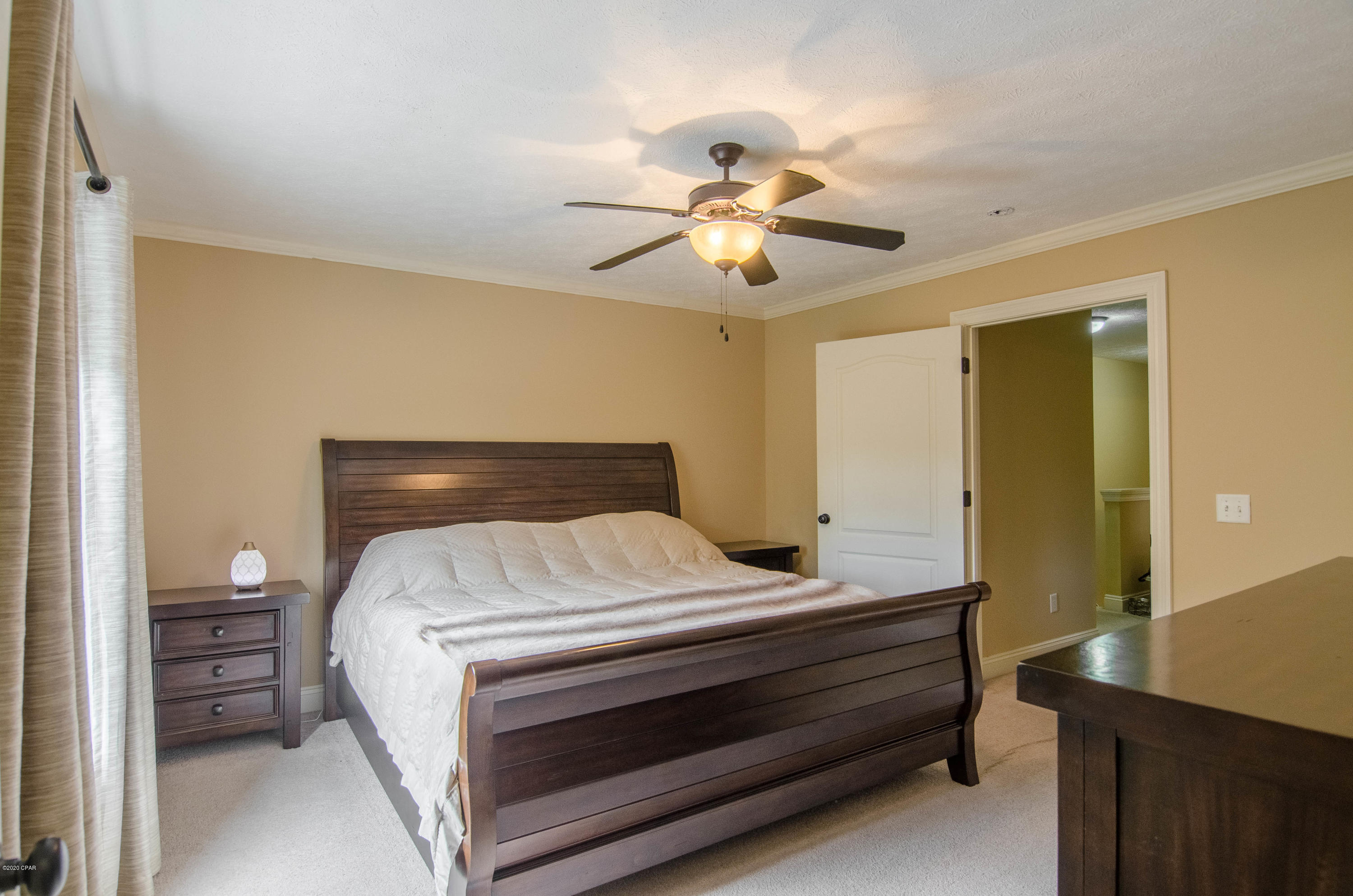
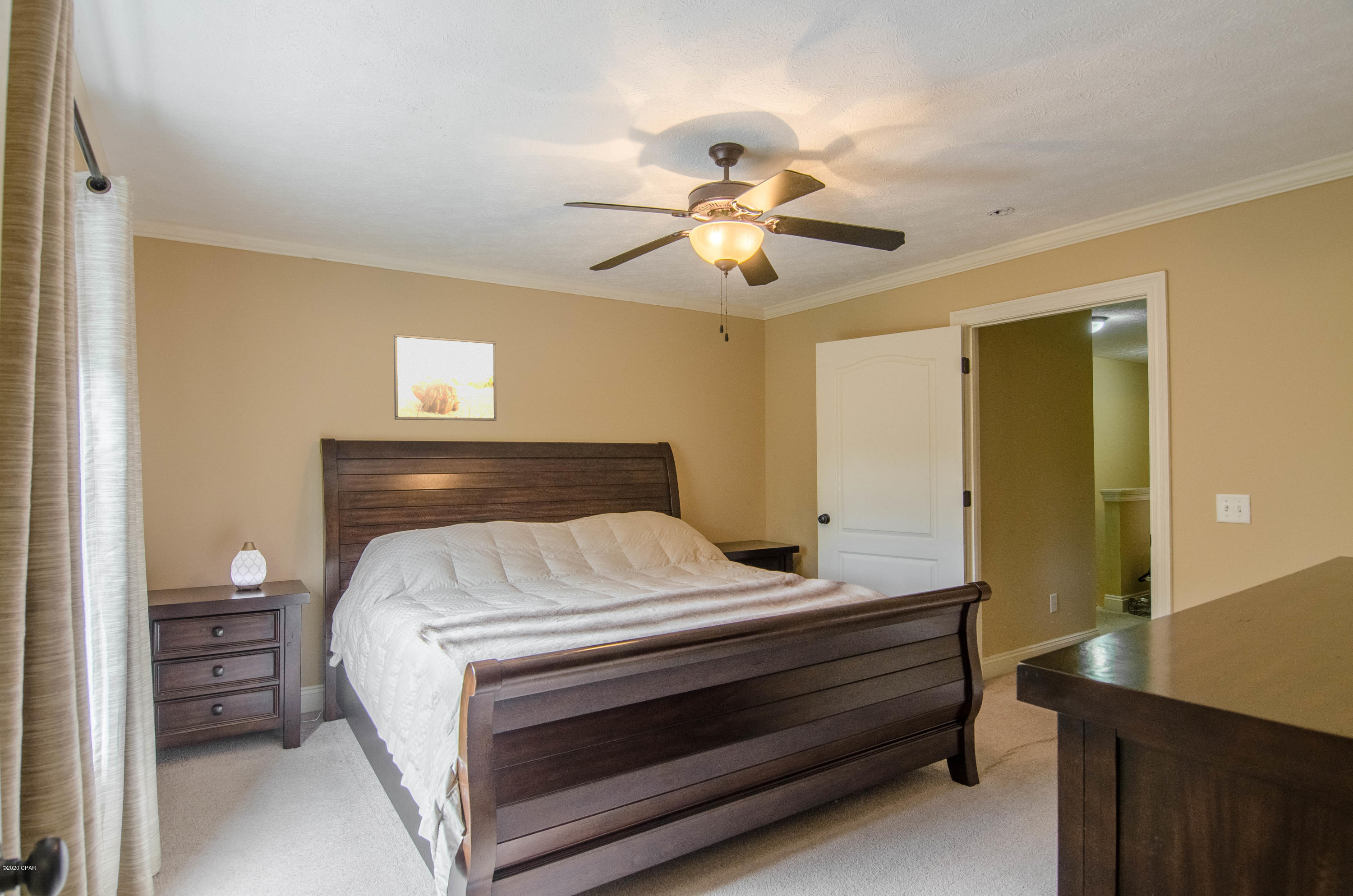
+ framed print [393,334,497,421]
